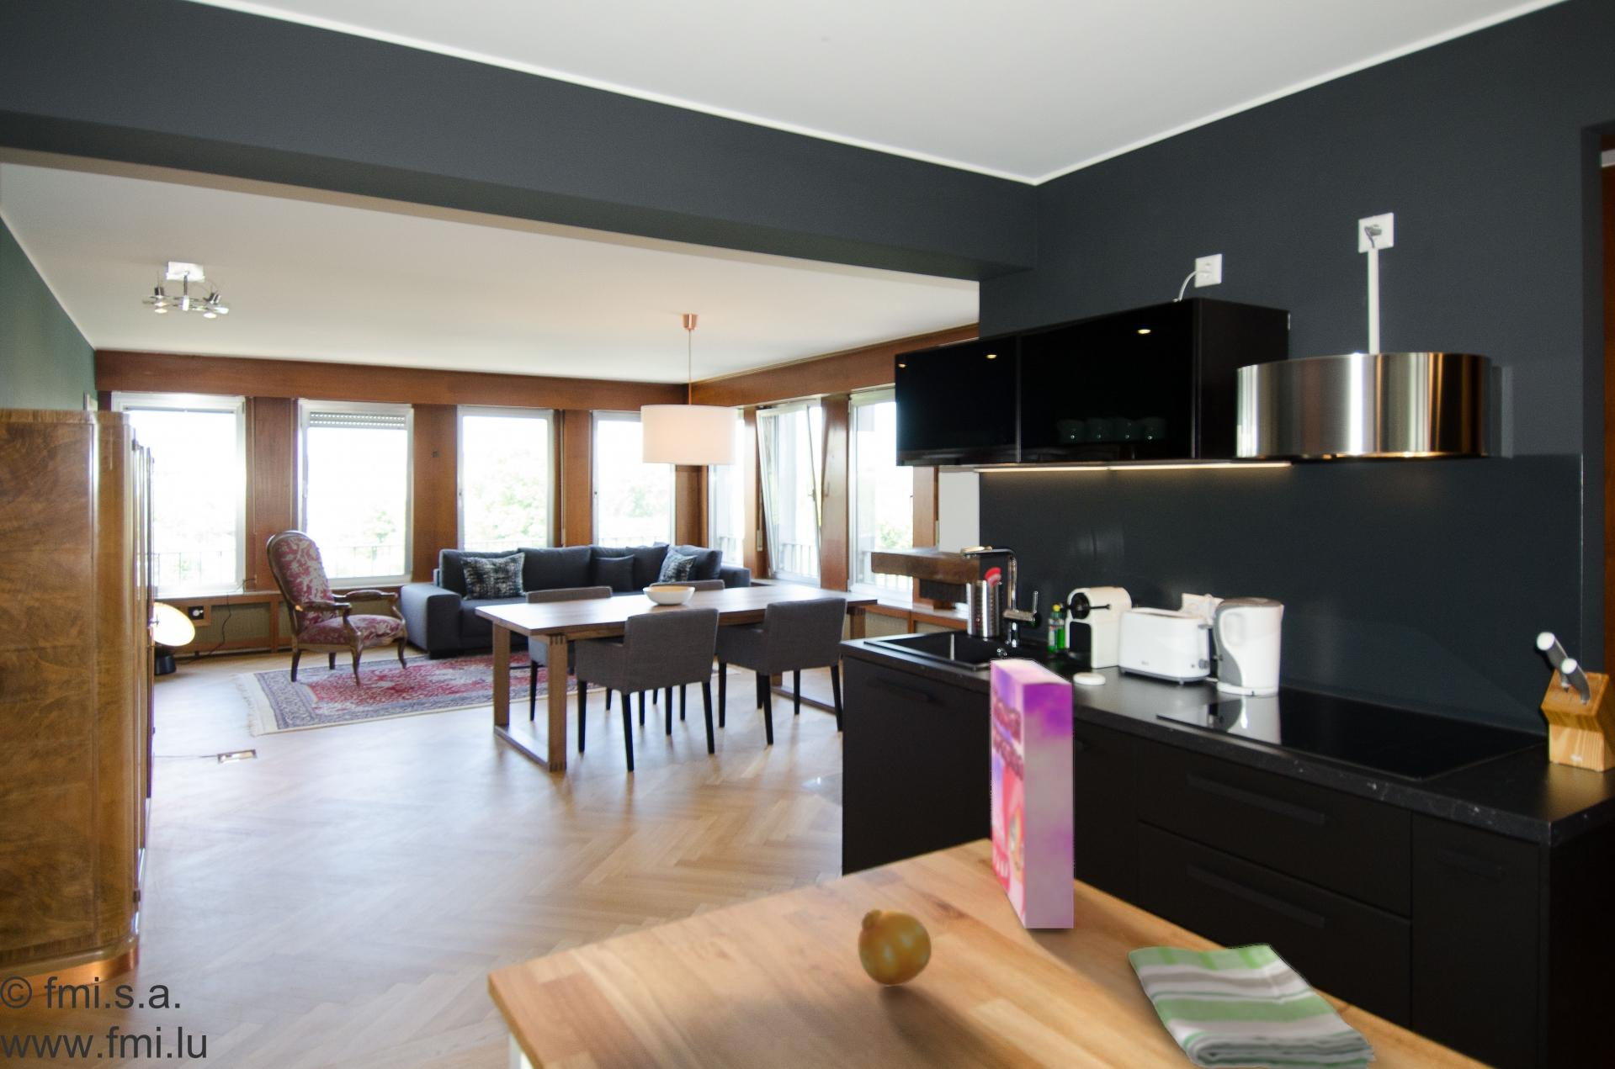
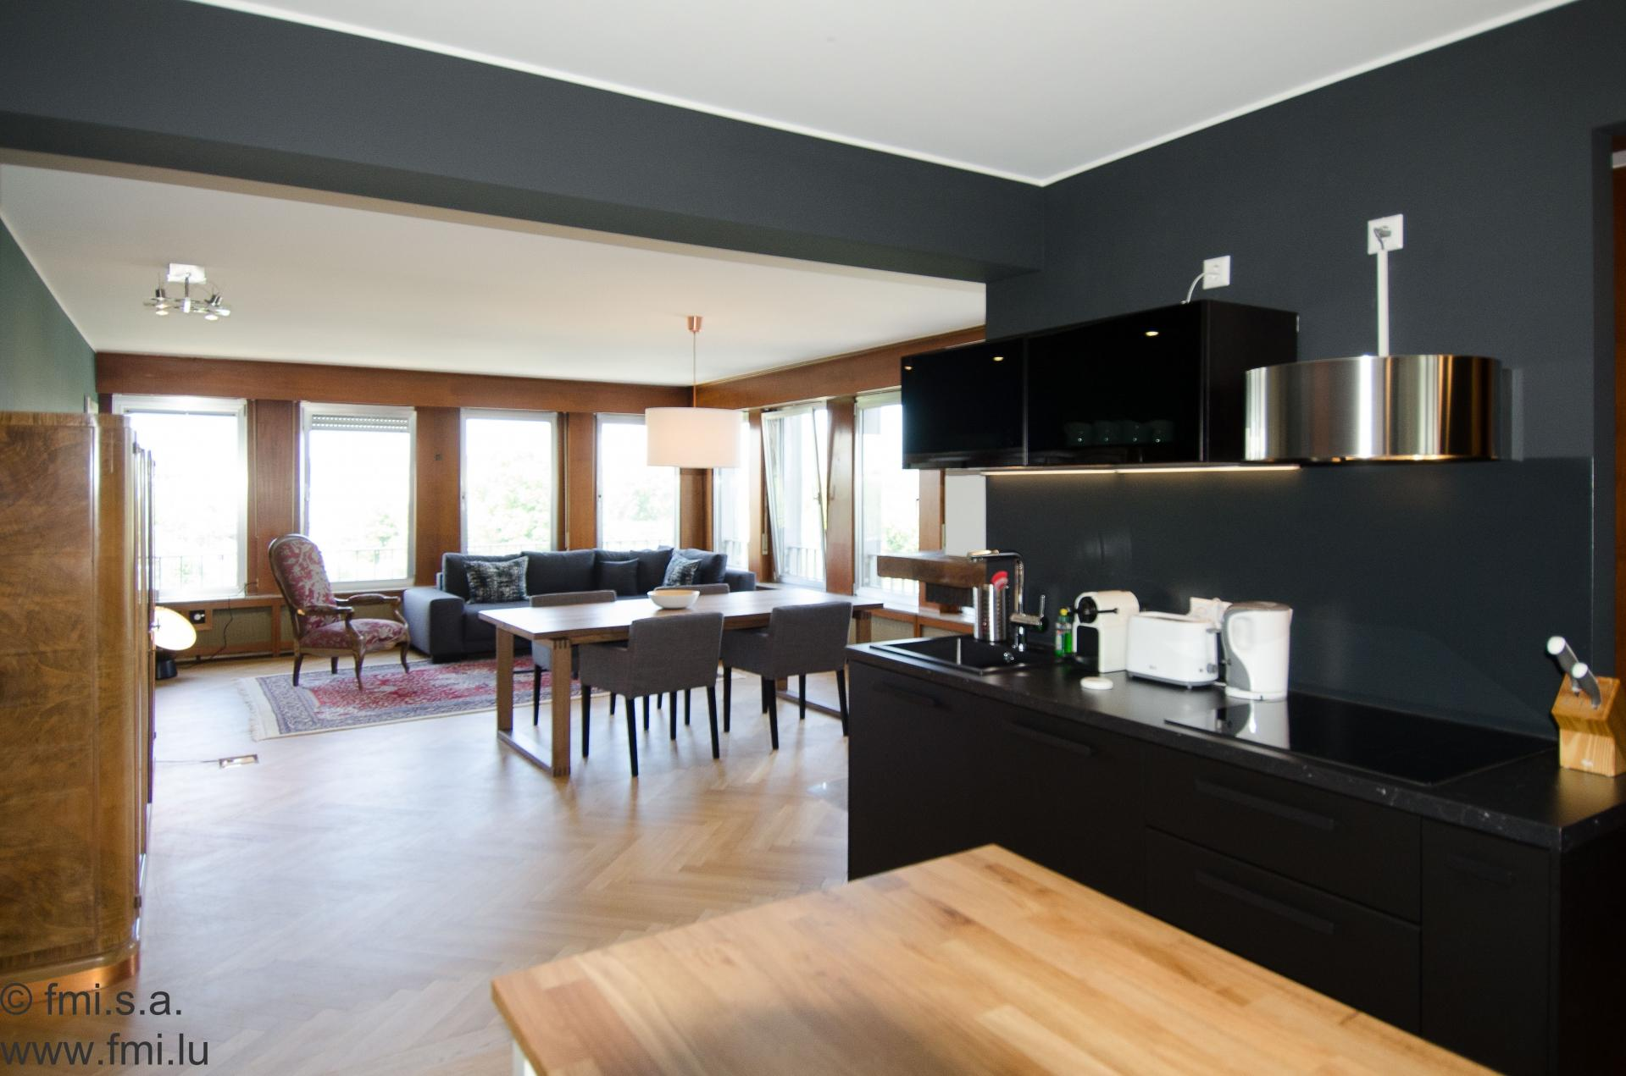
- cereal box [990,659,1074,929]
- dish towel [1127,945,1377,1069]
- fruit [857,908,932,988]
